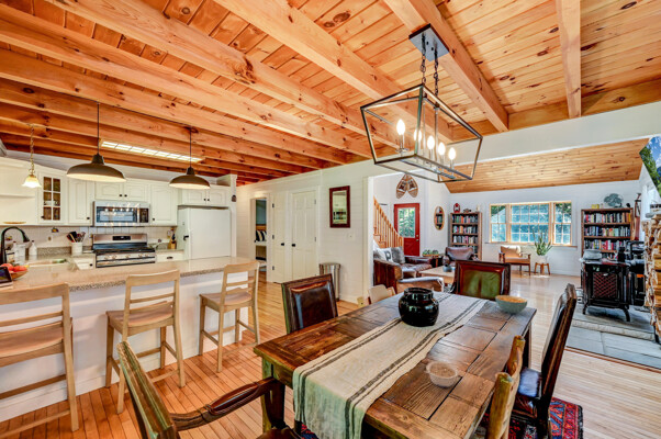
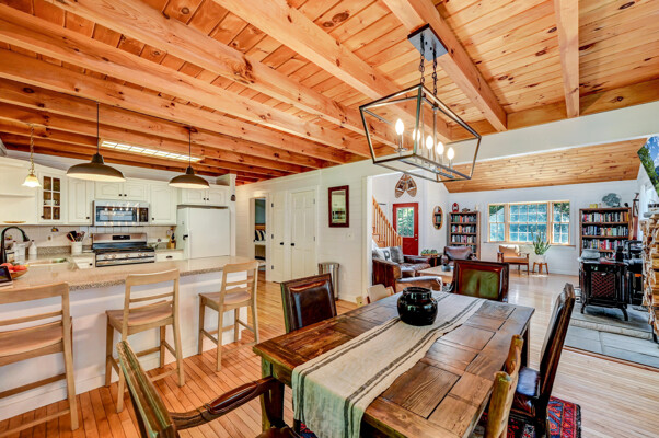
- cereal bowl [494,294,528,315]
- legume [423,360,460,389]
